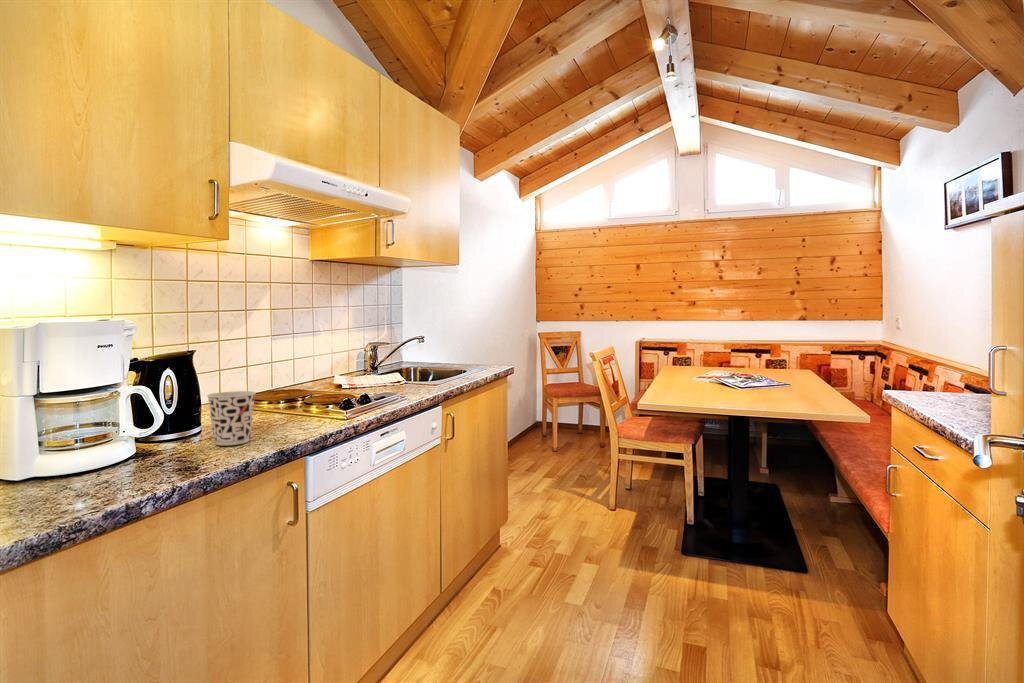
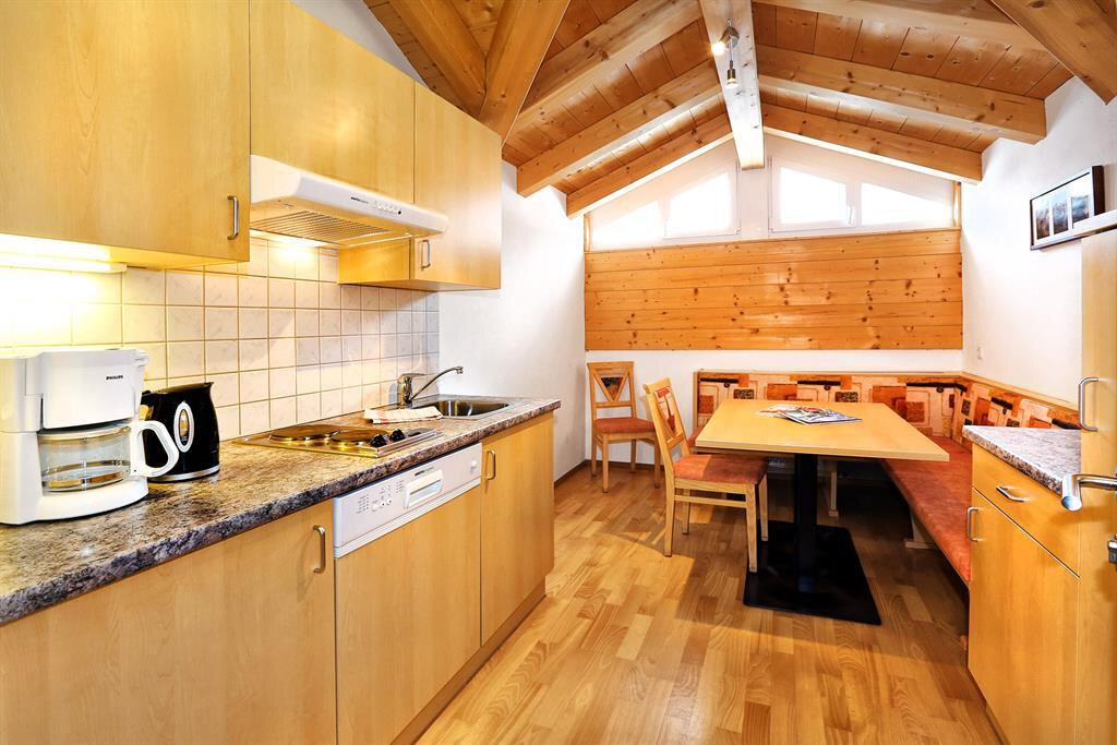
- cup [206,390,257,446]
